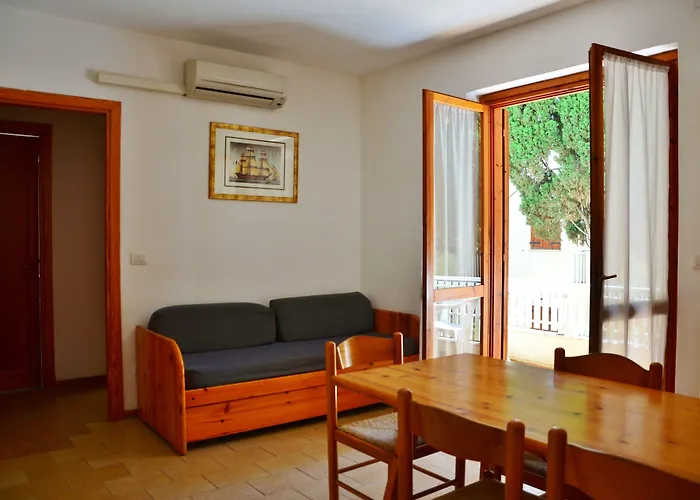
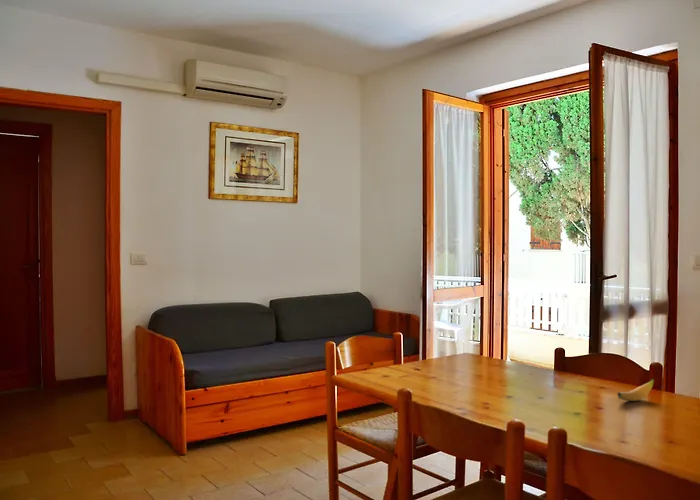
+ banana [617,378,655,402]
